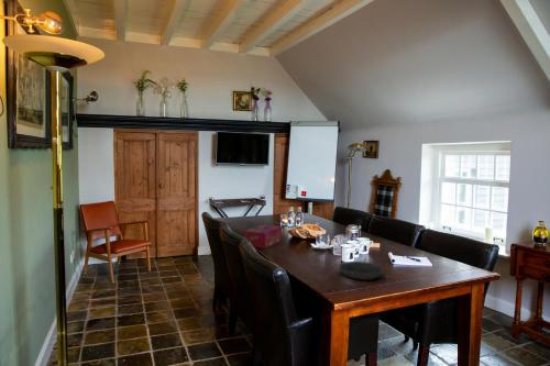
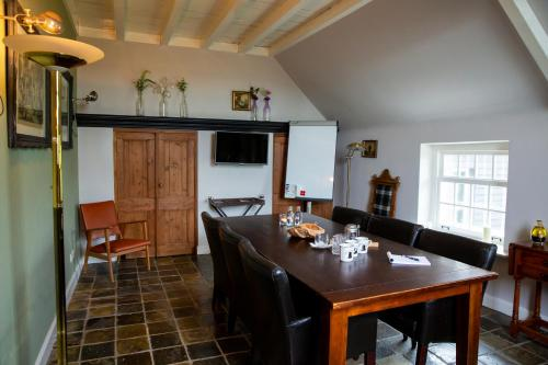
- tissue box [243,224,283,249]
- speaker [338,260,389,281]
